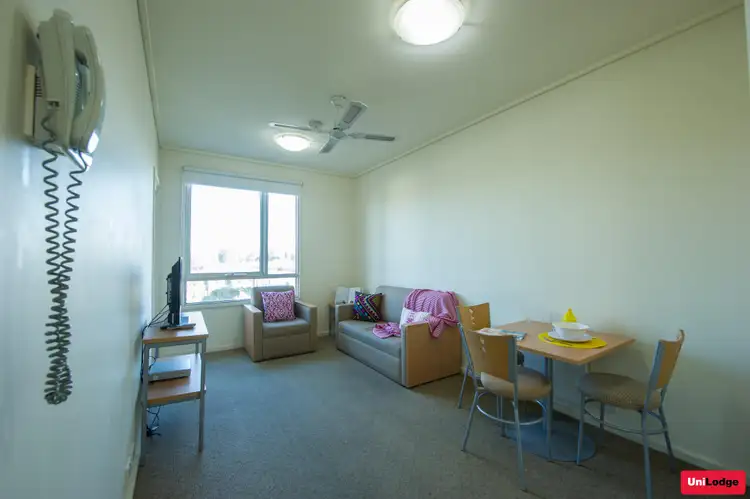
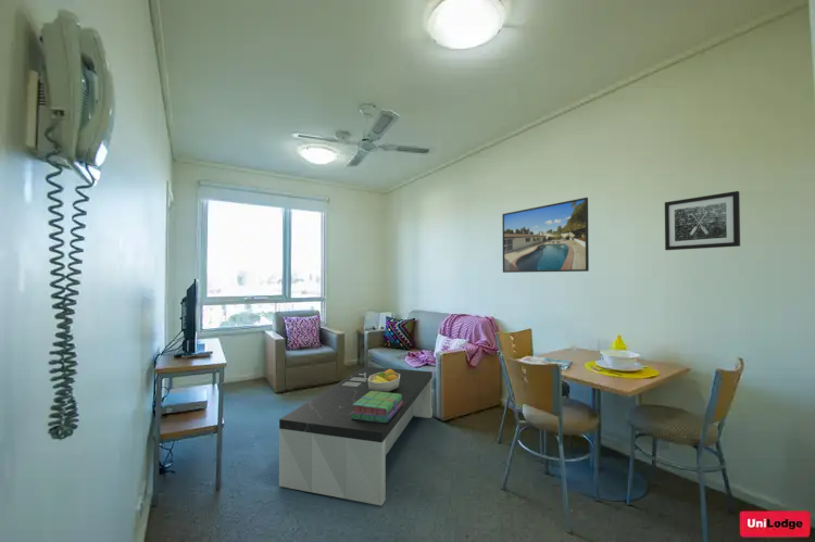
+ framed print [501,197,590,274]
+ stack of books [351,391,403,423]
+ wall art [664,190,741,251]
+ fruit bowl [368,369,400,392]
+ coffee table [278,366,434,506]
